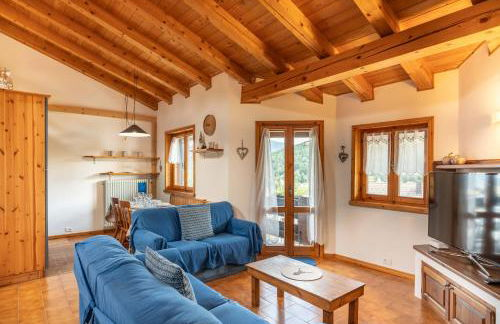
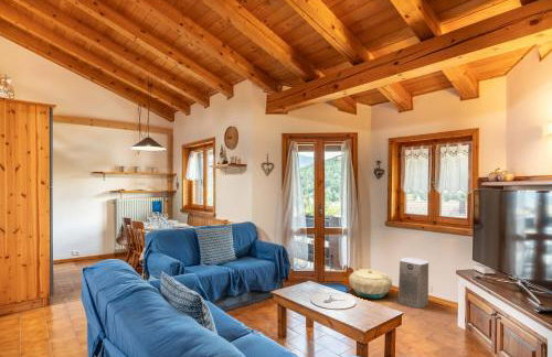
+ fan [397,257,429,310]
+ basket [348,268,393,300]
